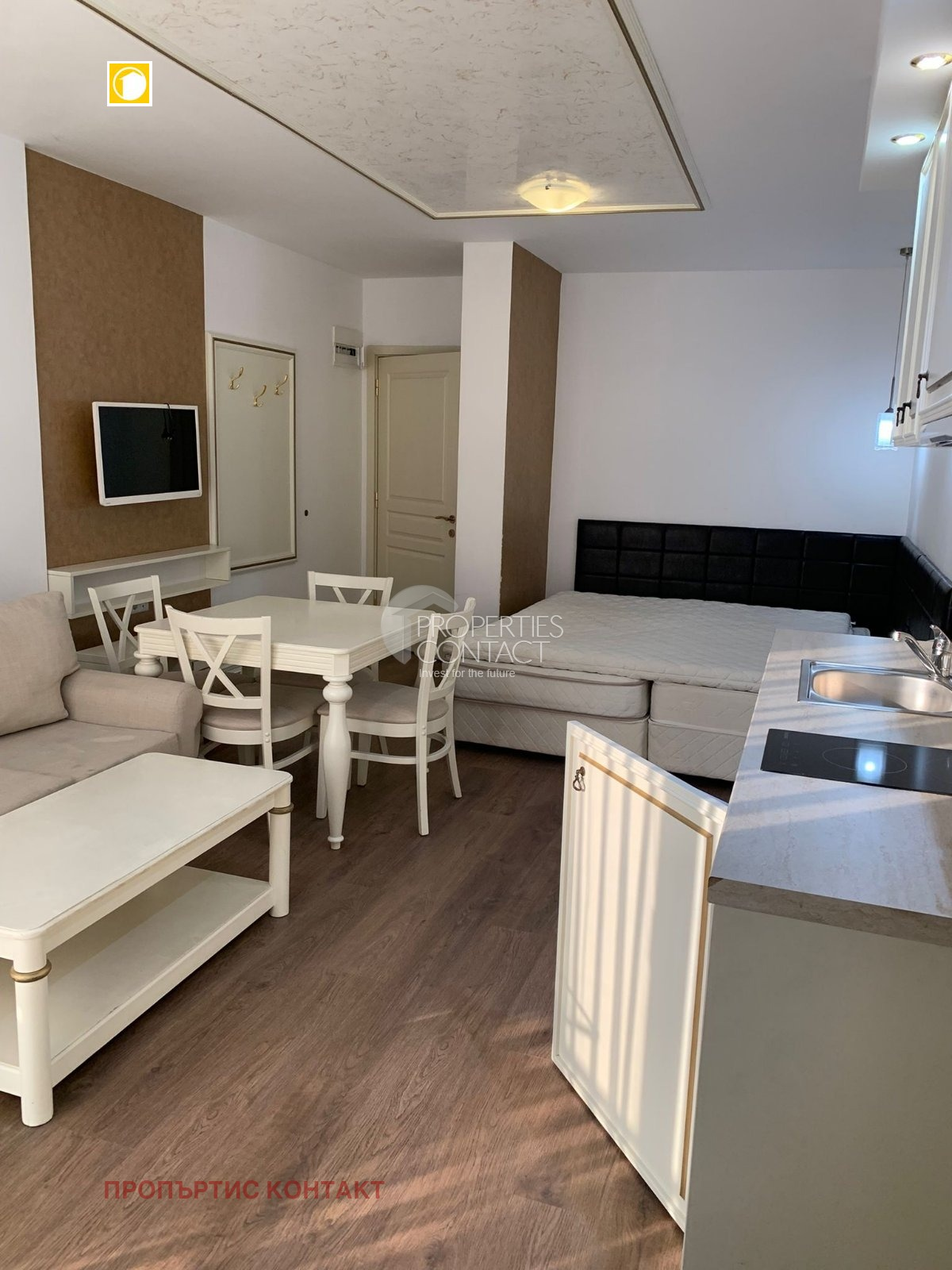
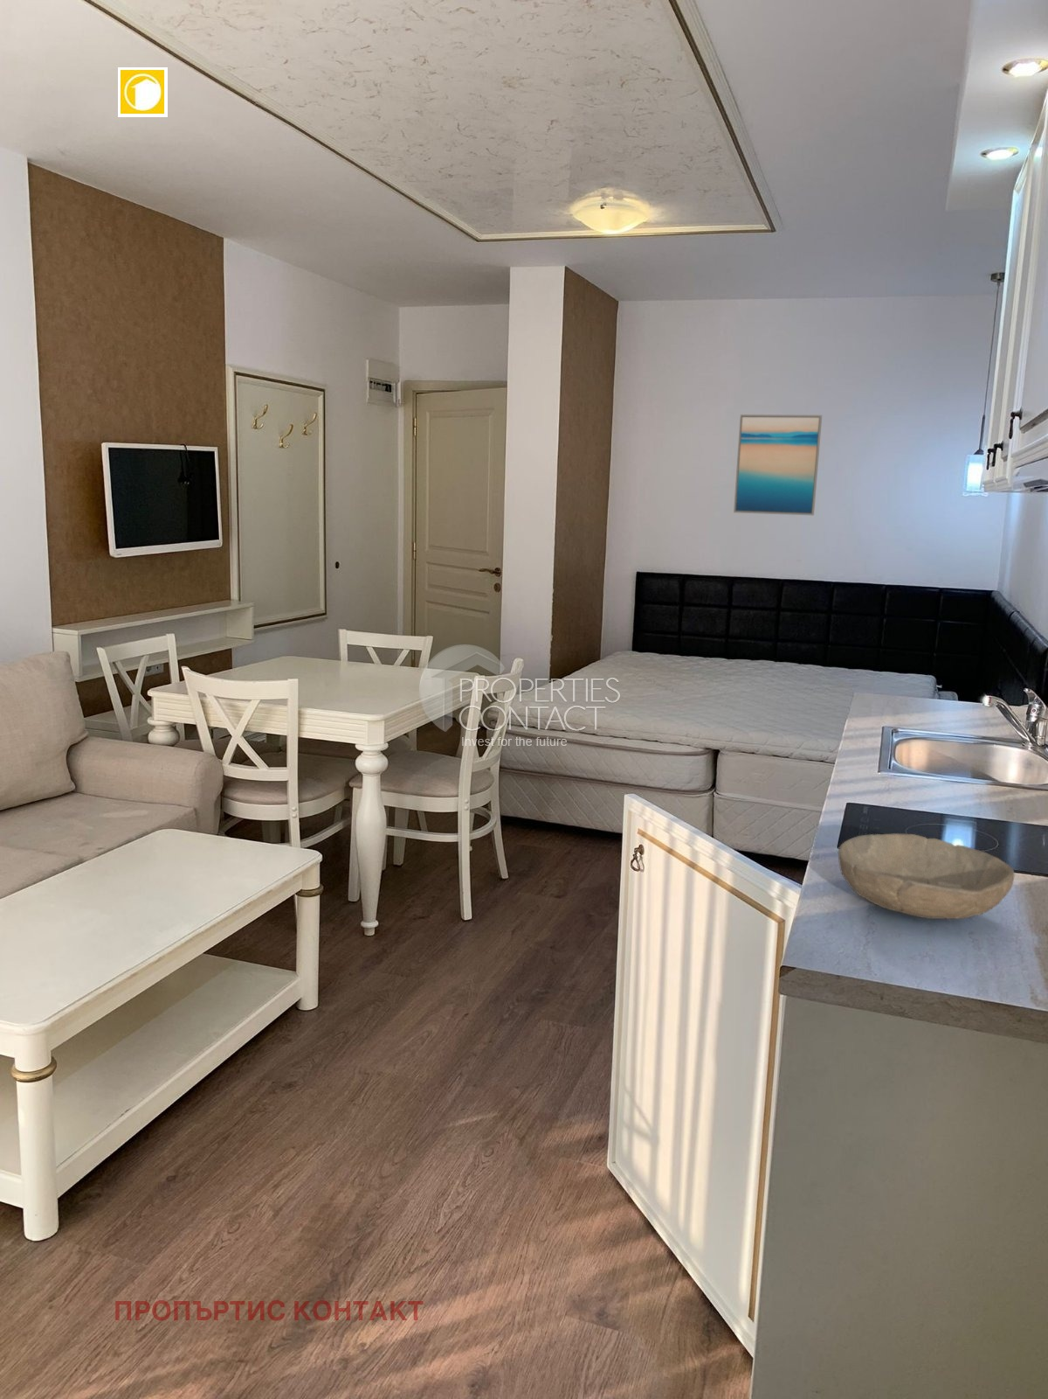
+ wall art [733,413,822,516]
+ bowl [838,833,1016,920]
